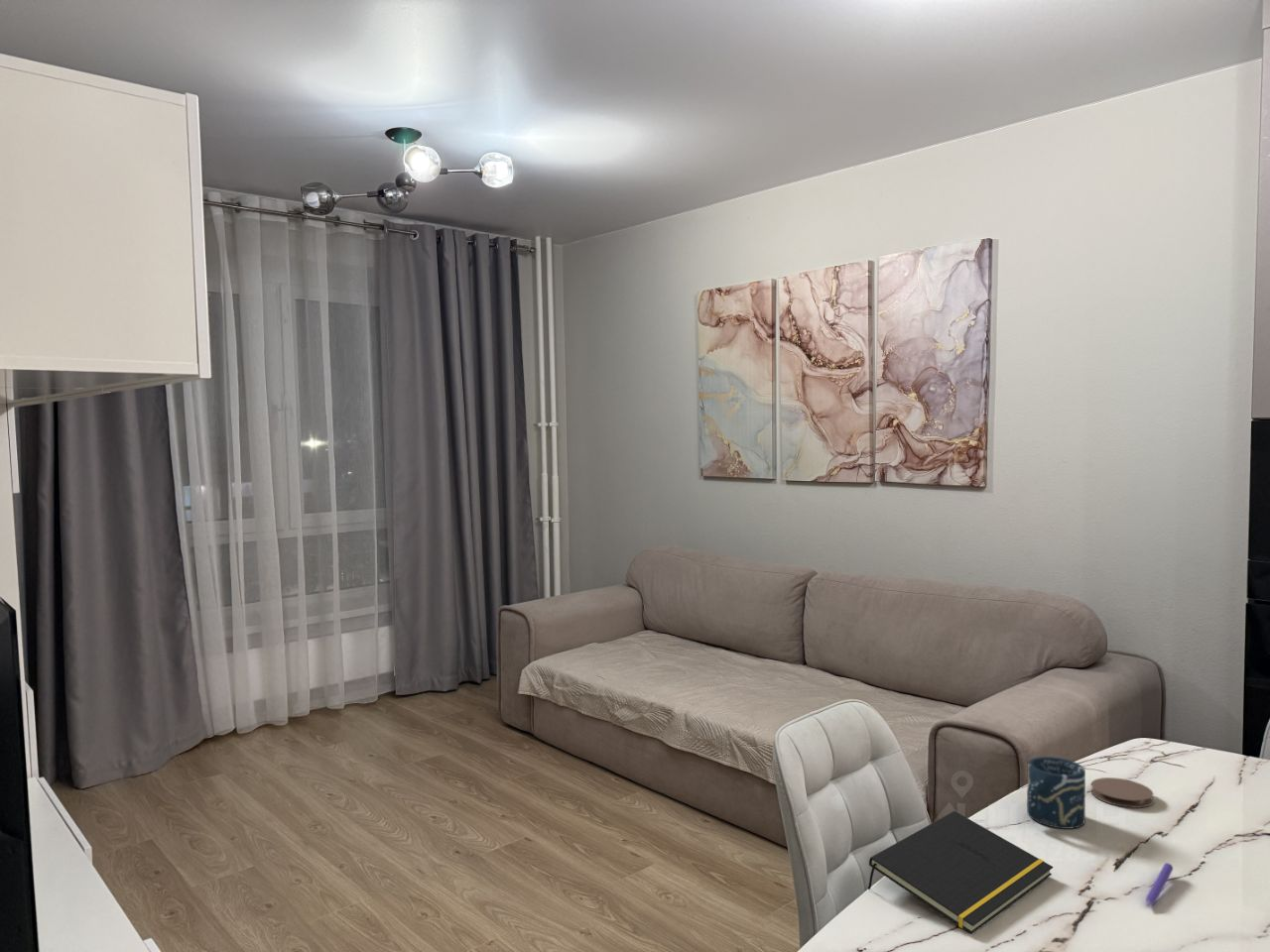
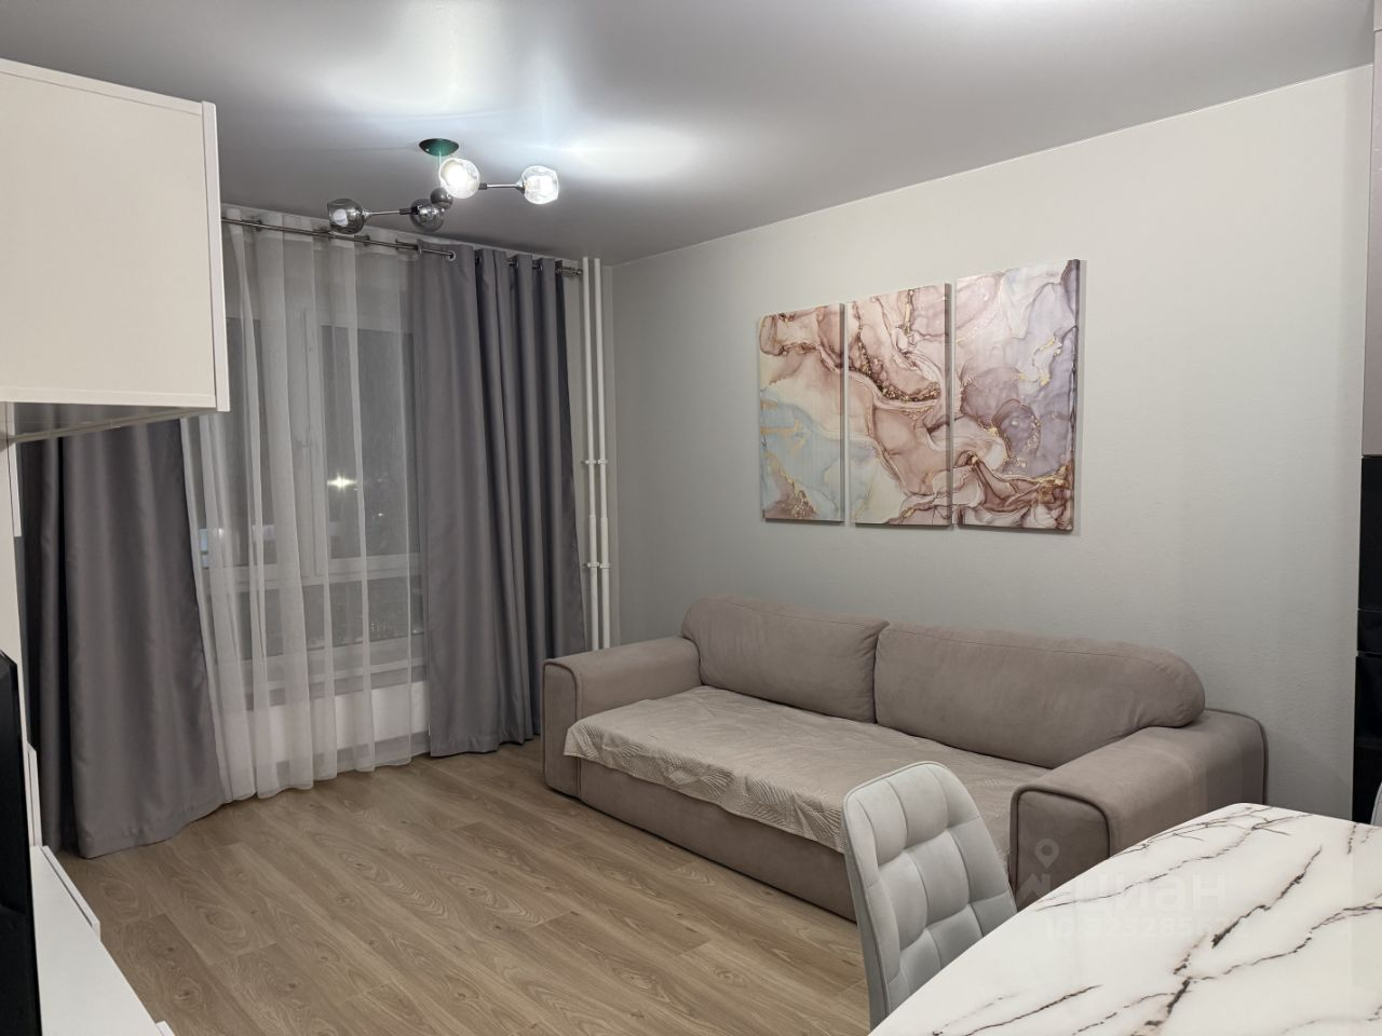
- coaster [1089,776,1154,809]
- notepad [867,810,1054,935]
- cup [1026,756,1086,830]
- pen [1145,862,1174,908]
